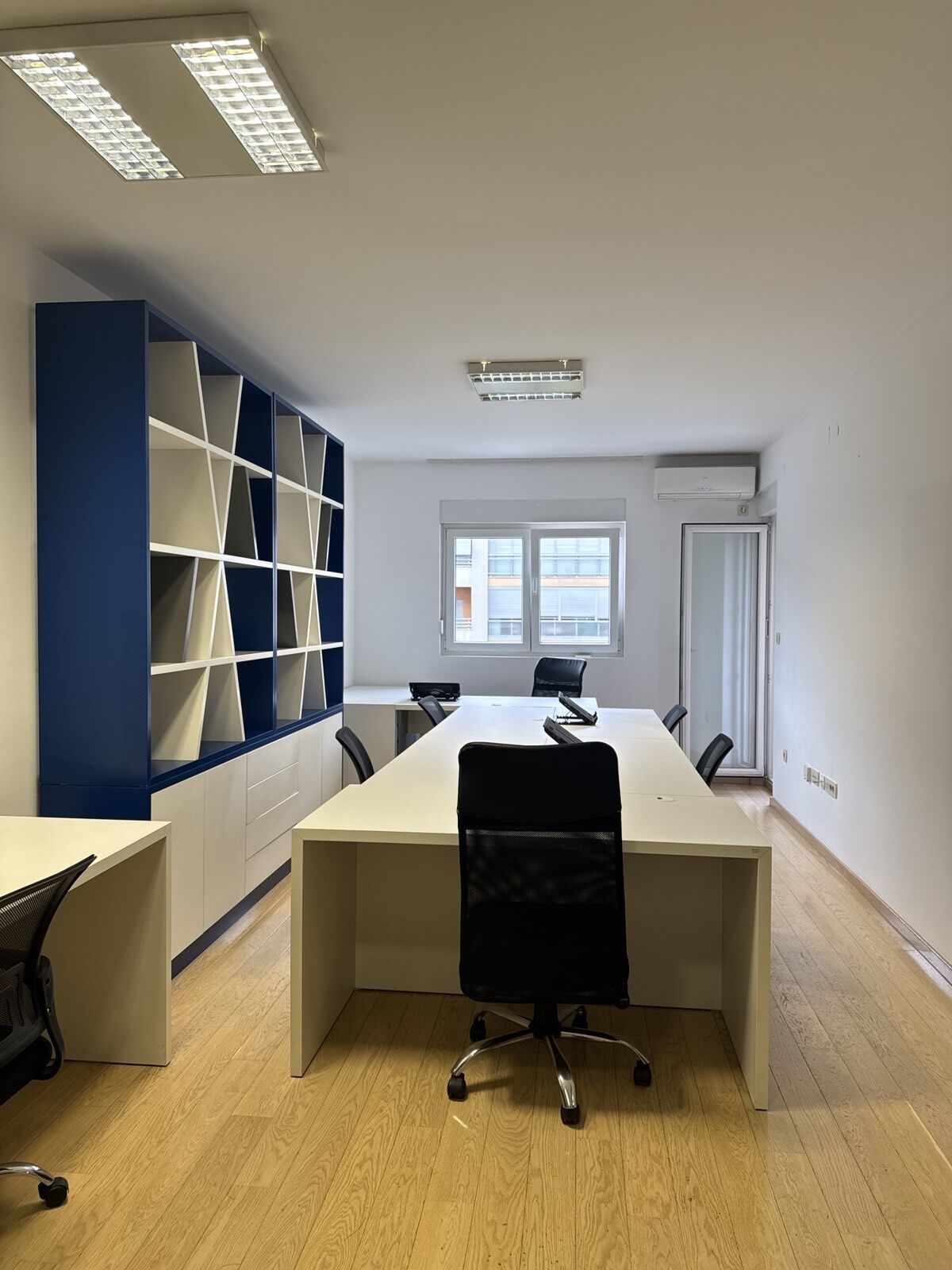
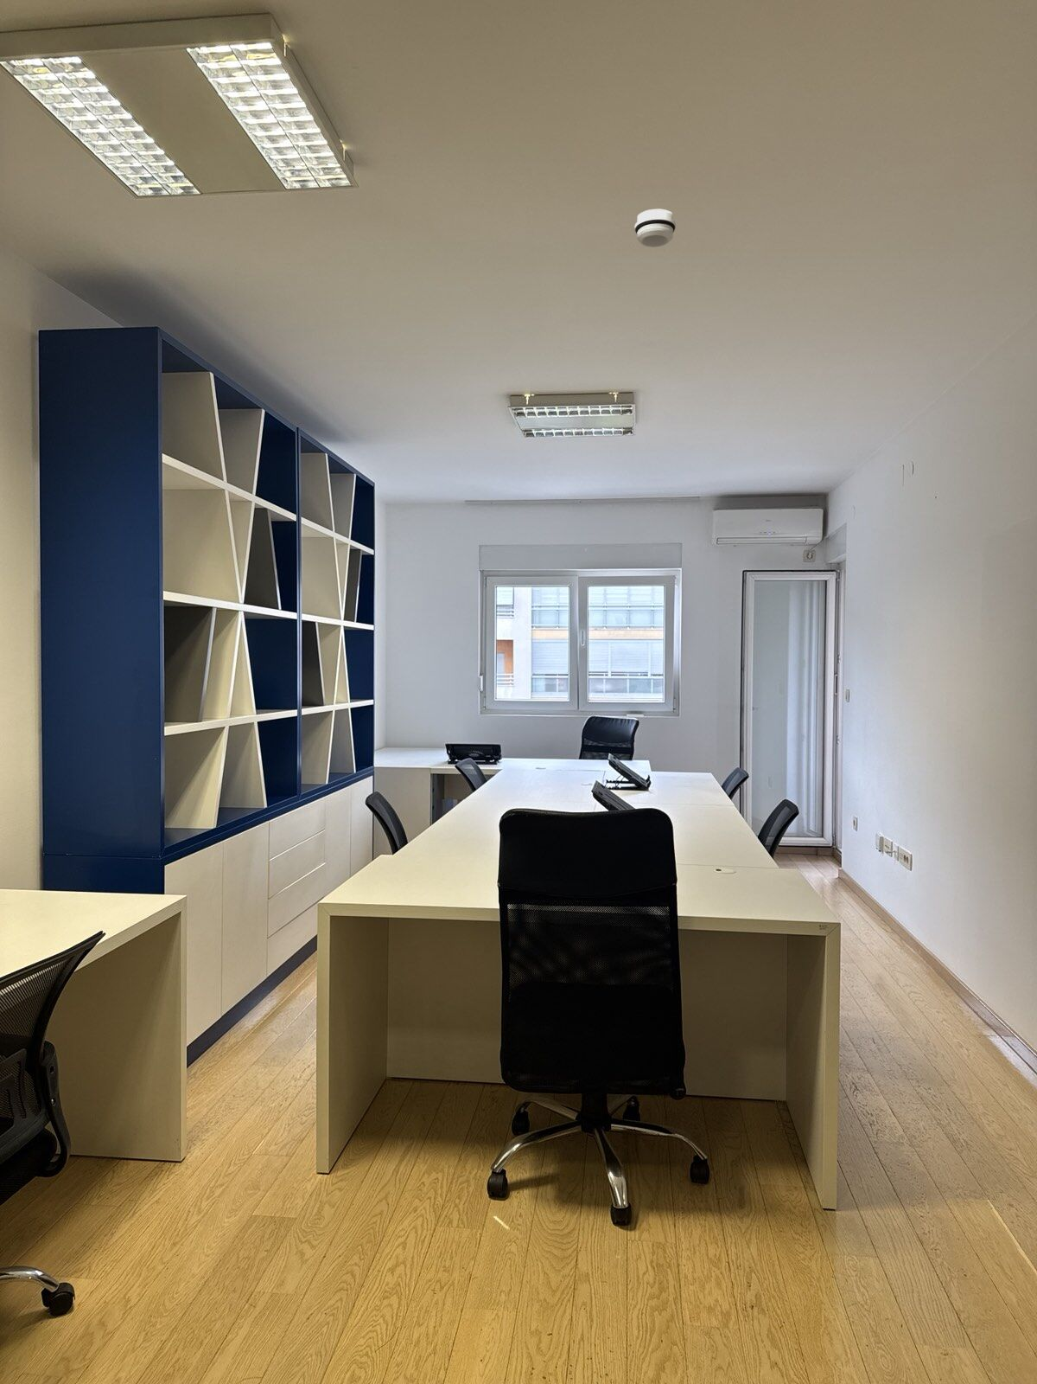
+ smoke detector [634,208,676,248]
